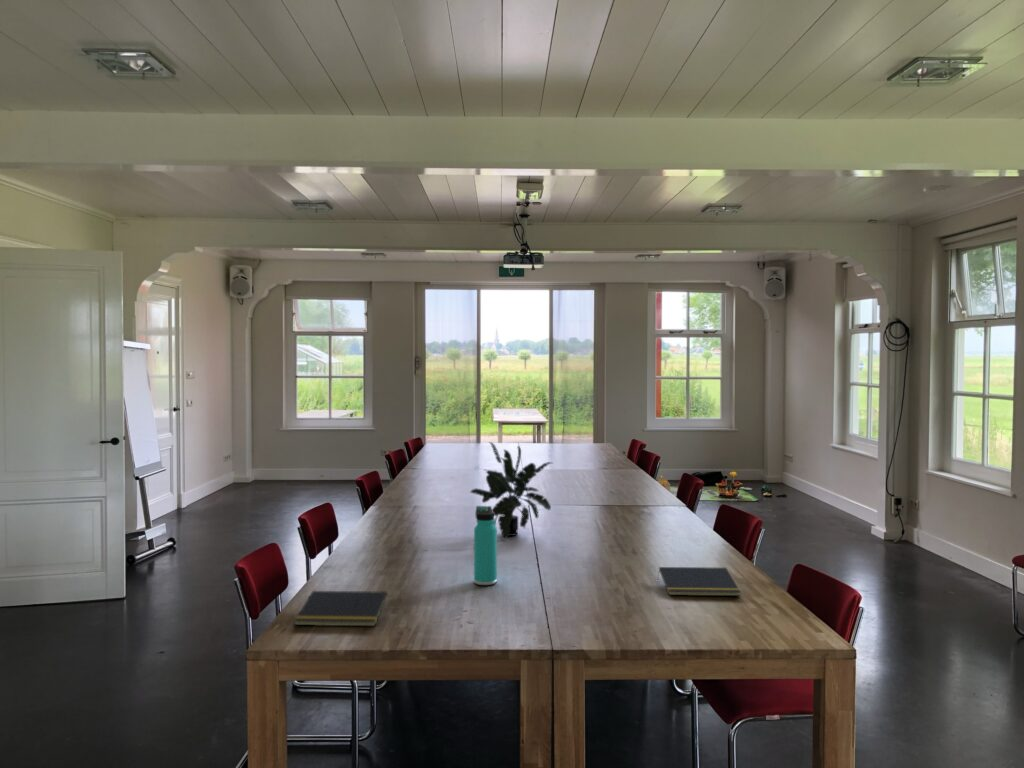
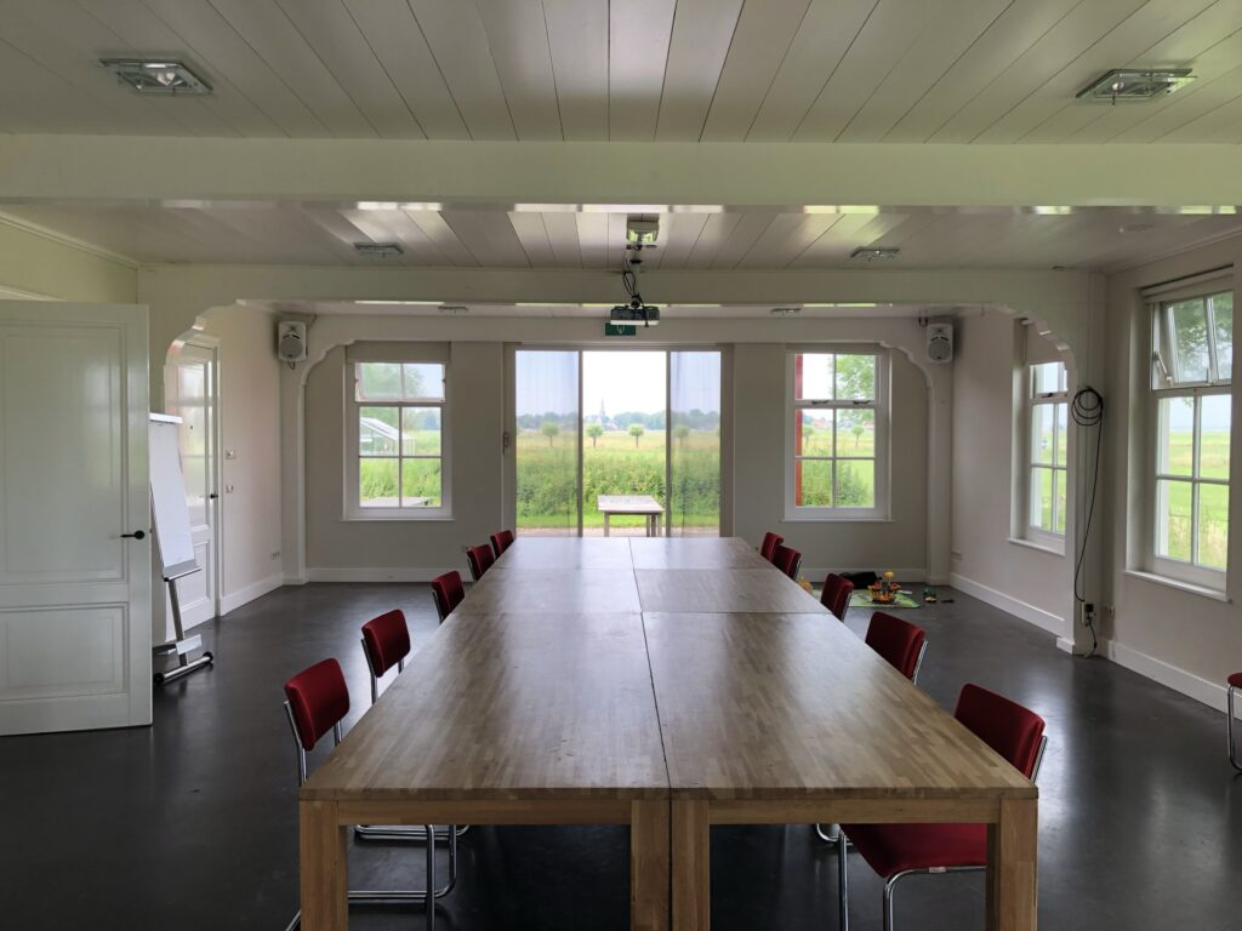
- thermos bottle [473,505,498,586]
- notepad [293,590,388,627]
- potted plant [469,441,554,539]
- notepad [657,566,742,597]
